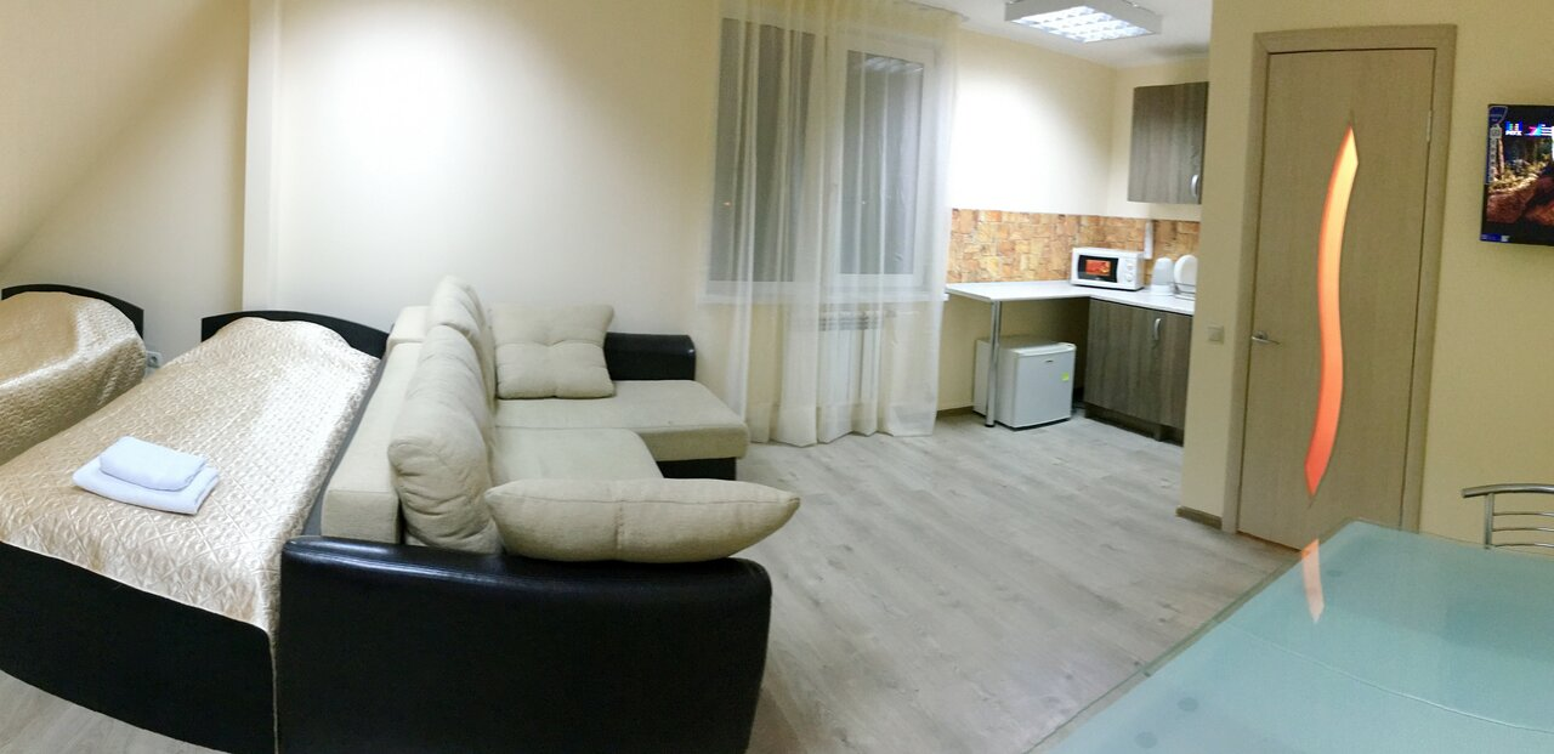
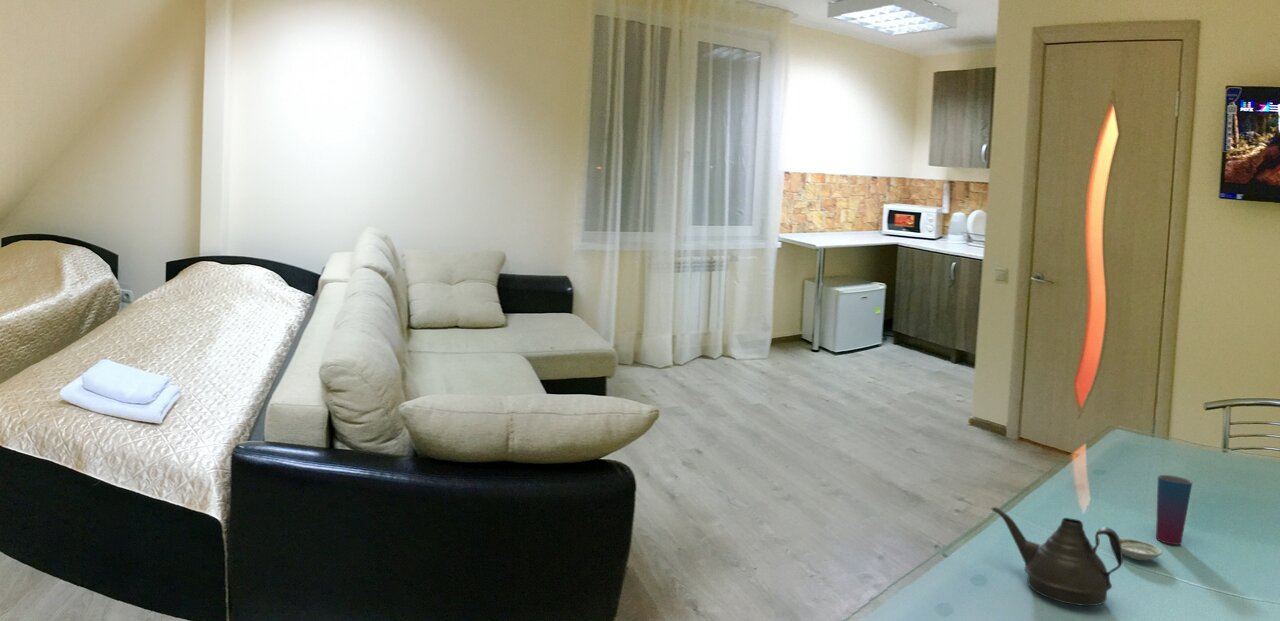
+ teapot [991,506,1124,607]
+ saucer [1119,537,1163,561]
+ cup [1155,474,1193,546]
